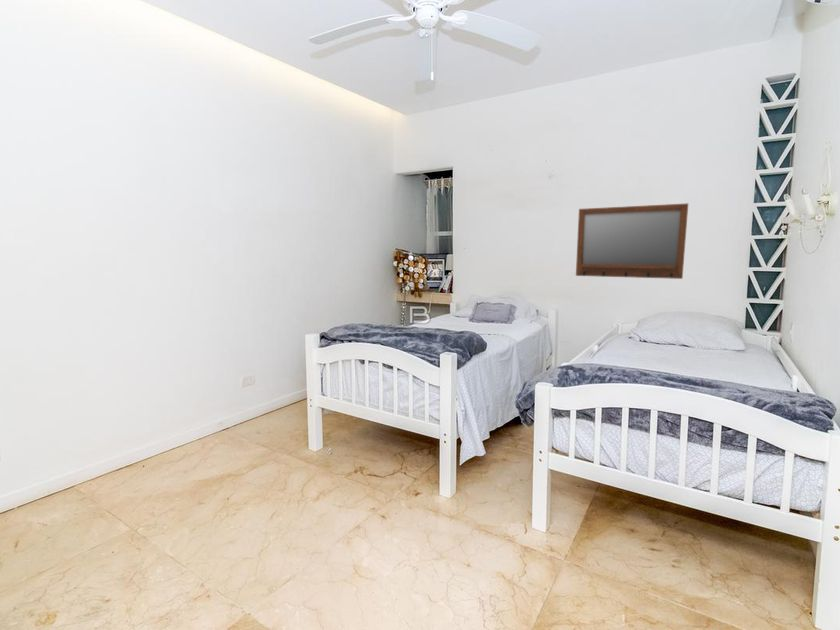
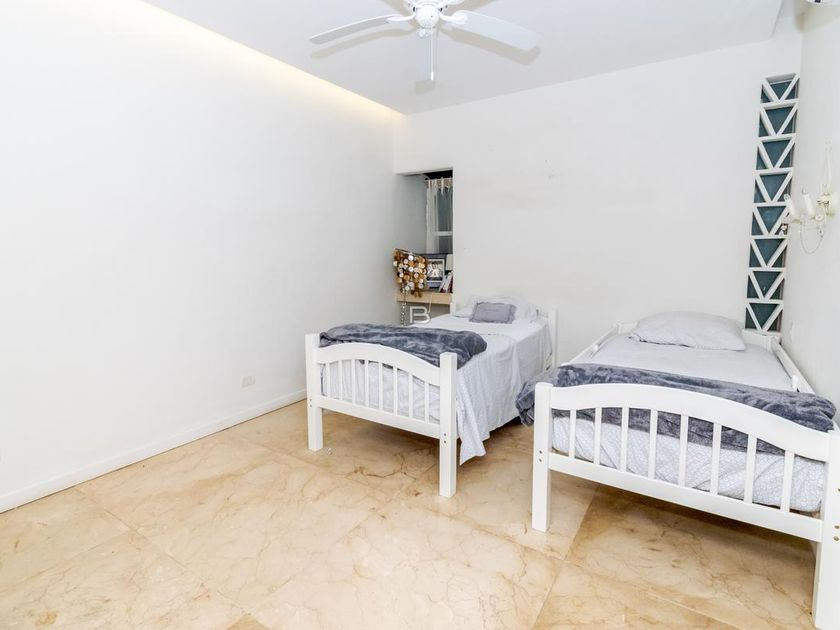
- home mirror [575,202,689,280]
